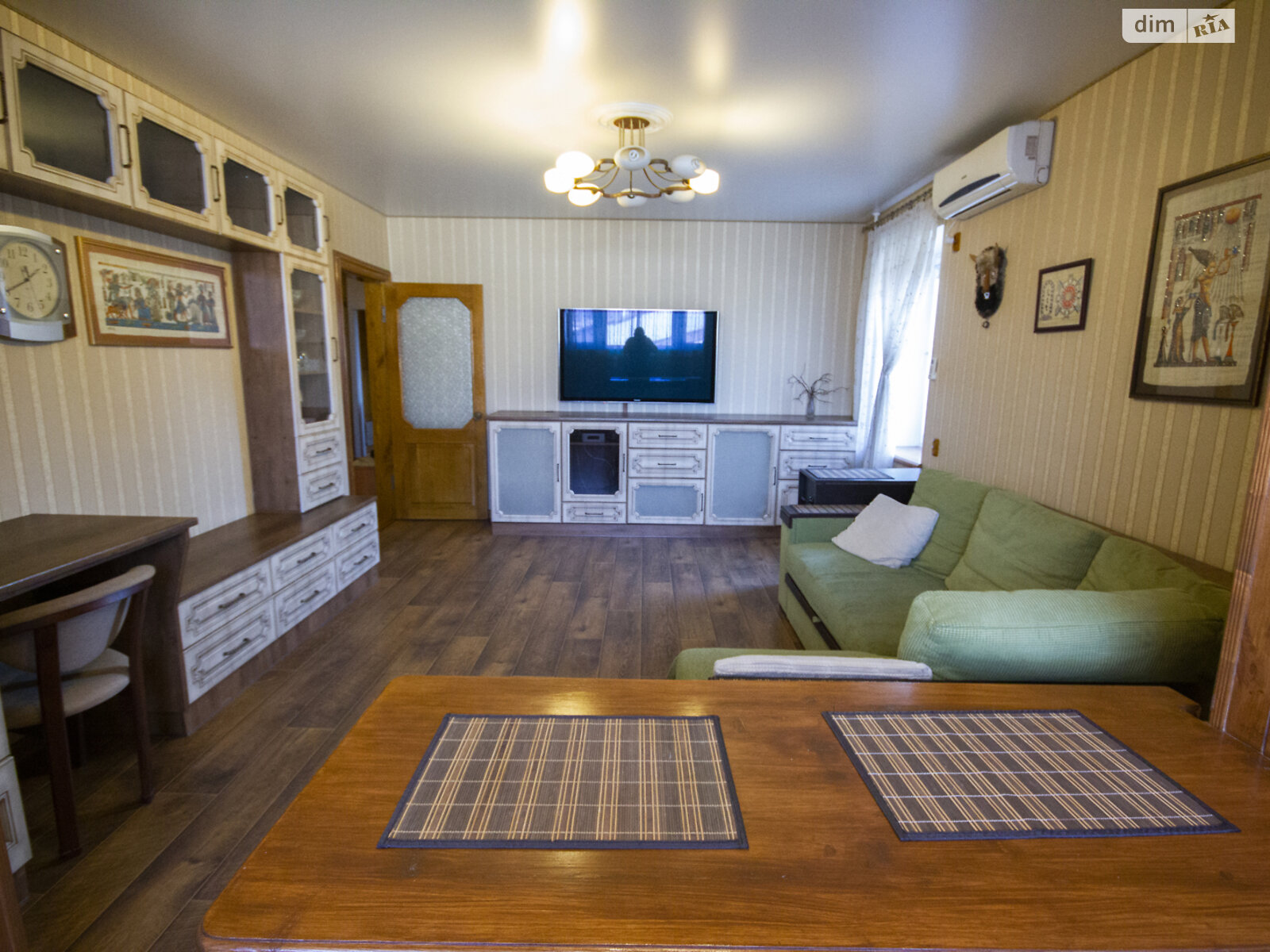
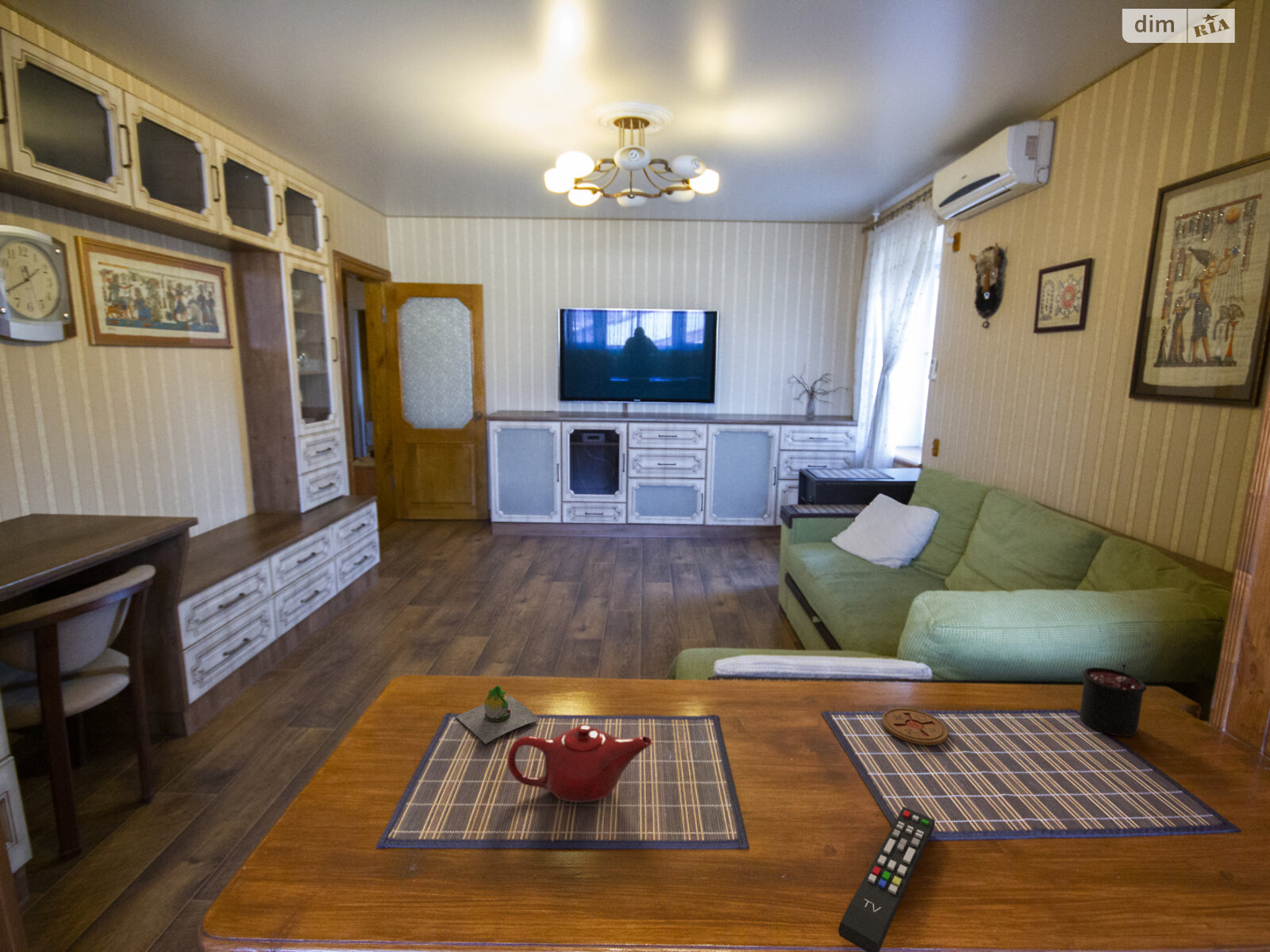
+ coaster [881,708,949,747]
+ decorative egg [456,685,541,745]
+ teapot [506,724,653,803]
+ candle [1079,663,1148,737]
+ remote control [837,806,936,952]
